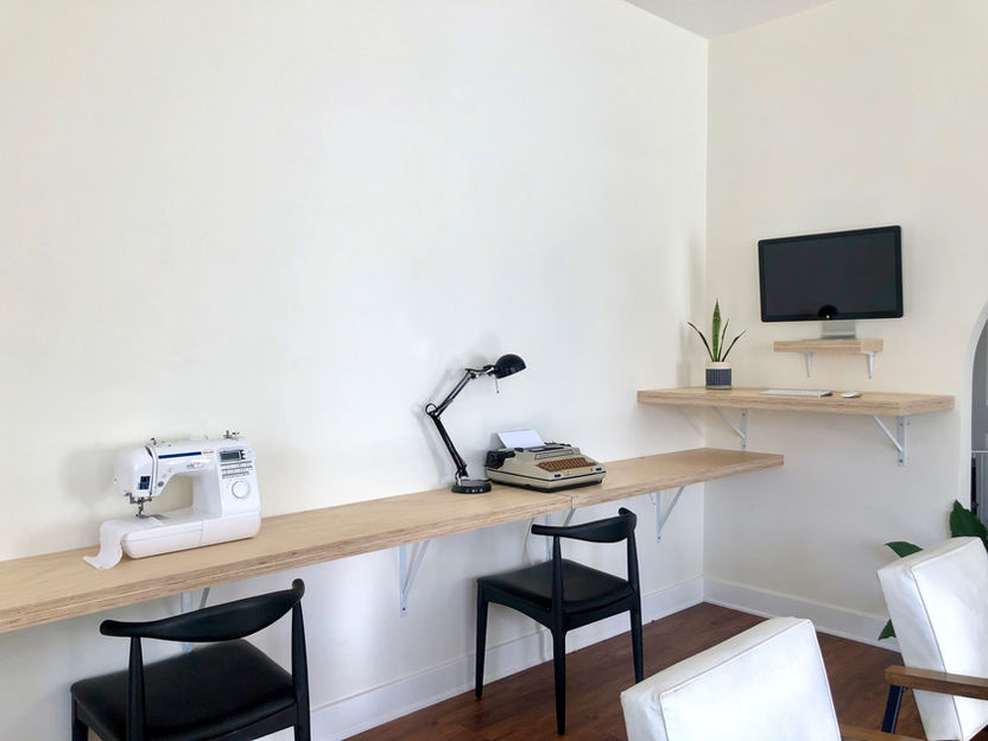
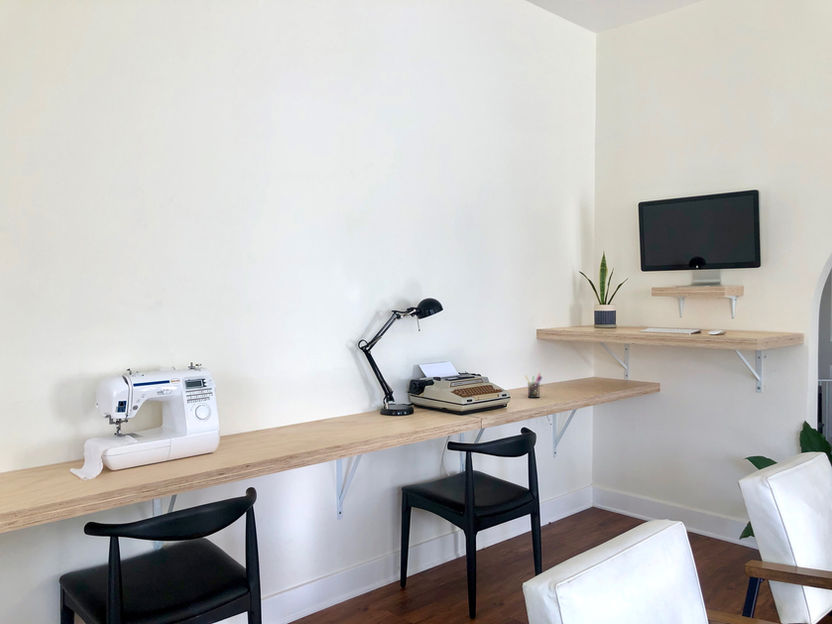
+ pen holder [524,372,543,399]
